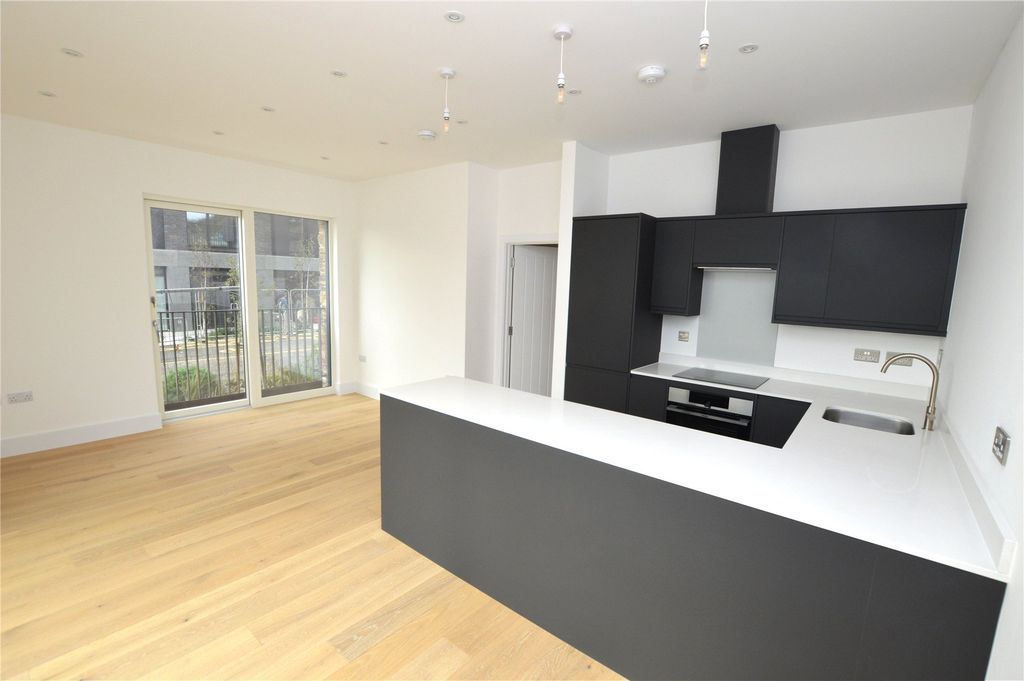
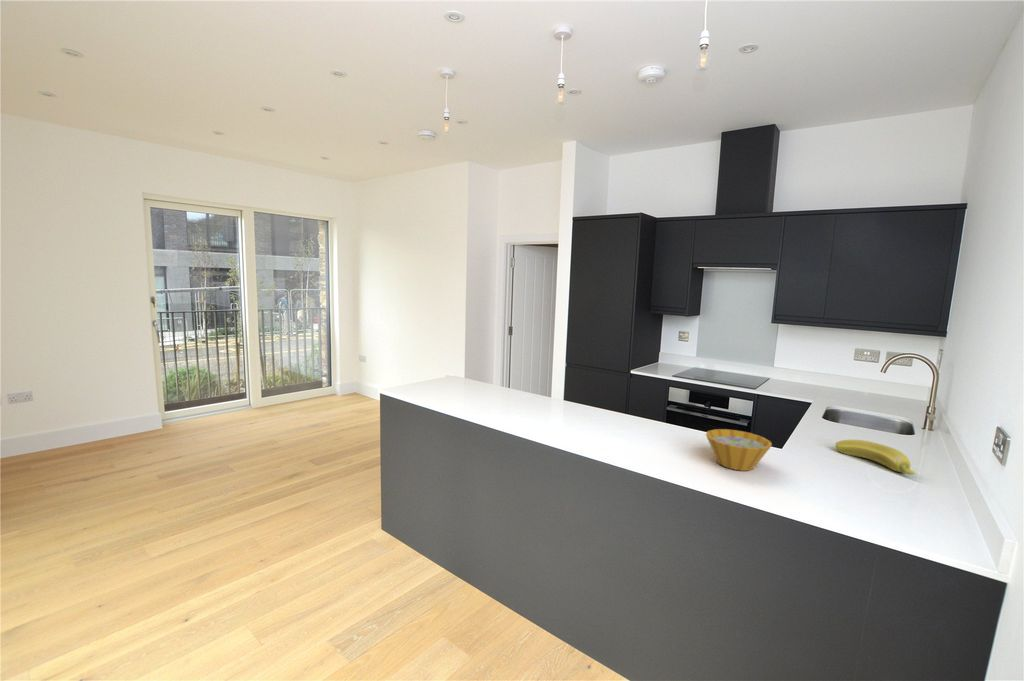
+ bowl [705,428,773,472]
+ fruit [834,439,917,476]
